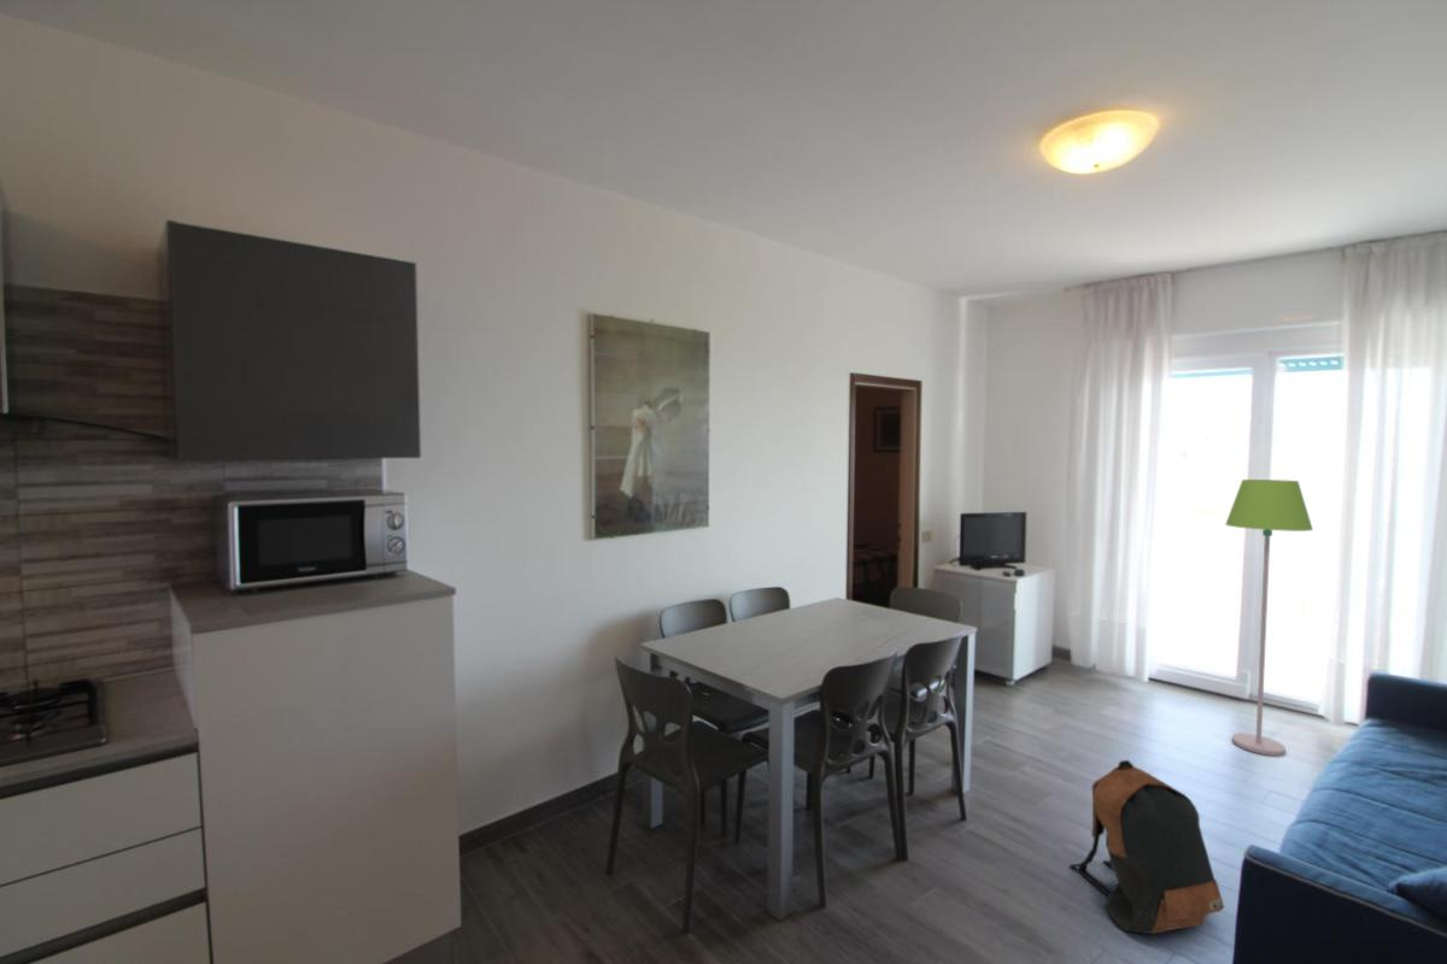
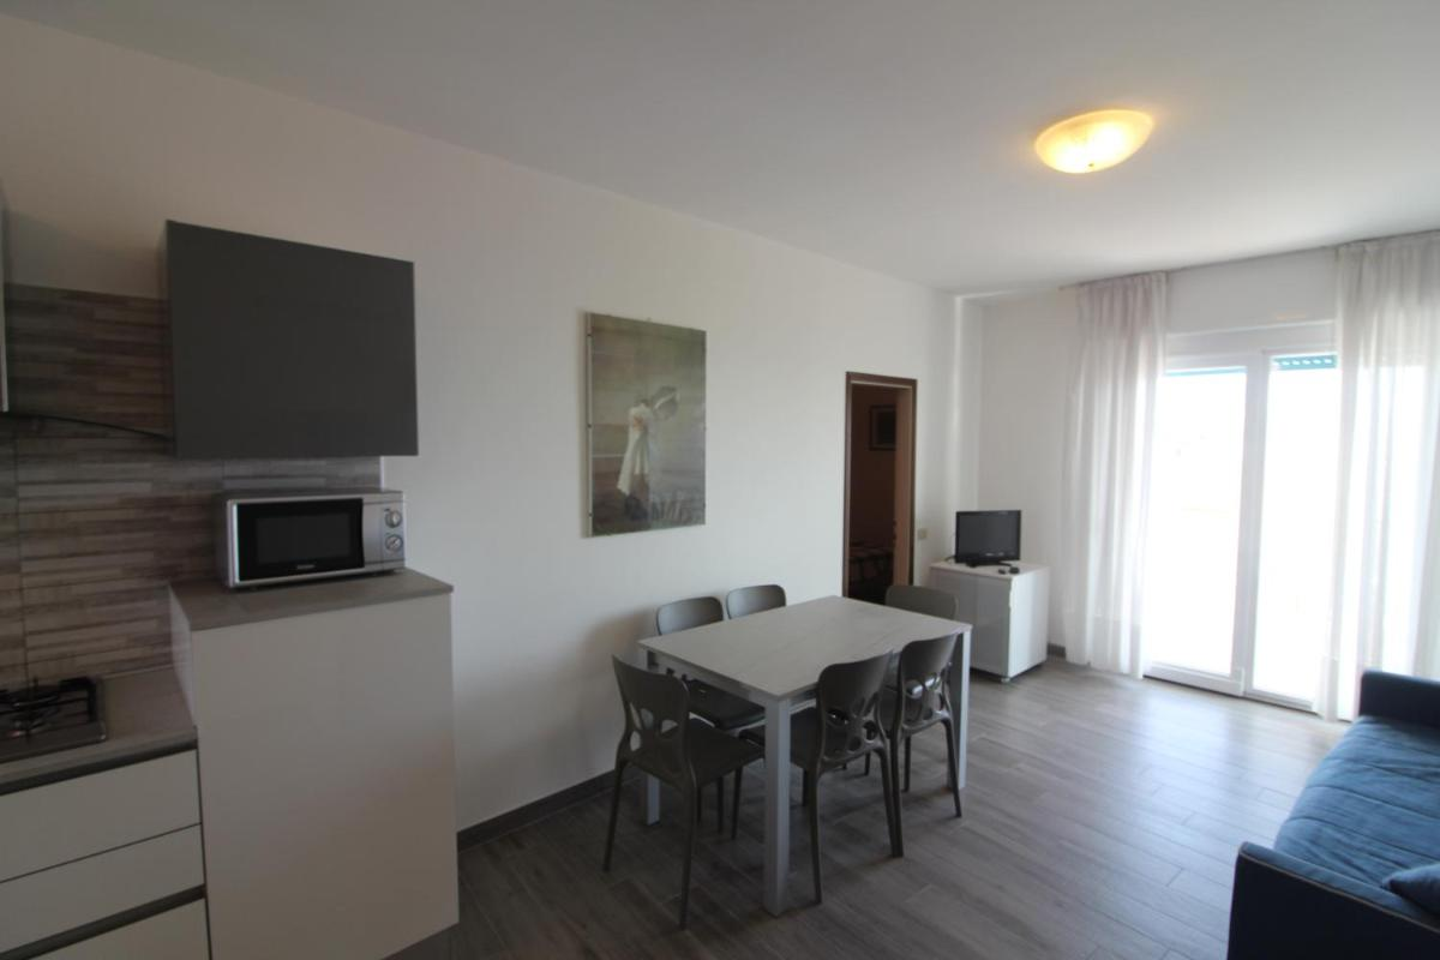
- floor lamp [1224,478,1314,757]
- backpack [1068,759,1225,935]
